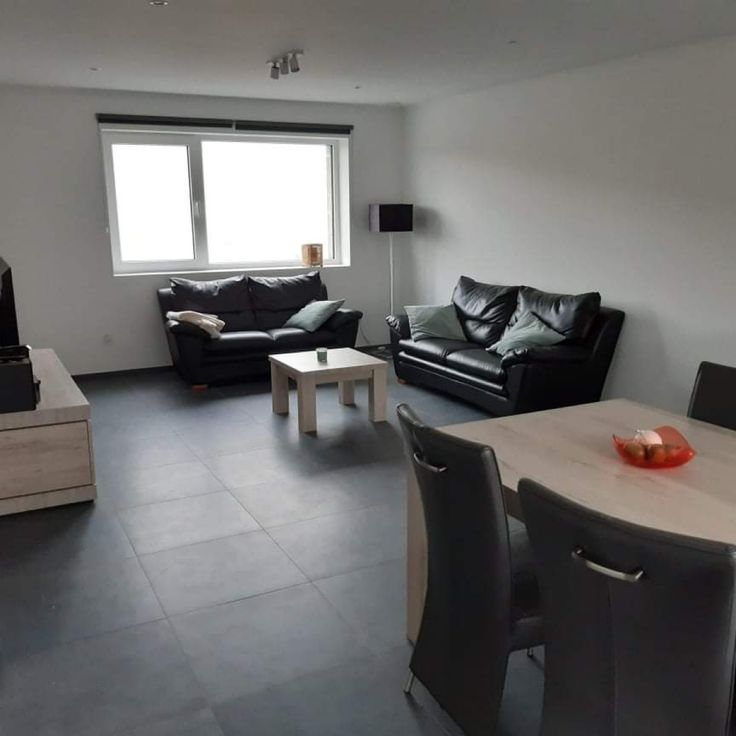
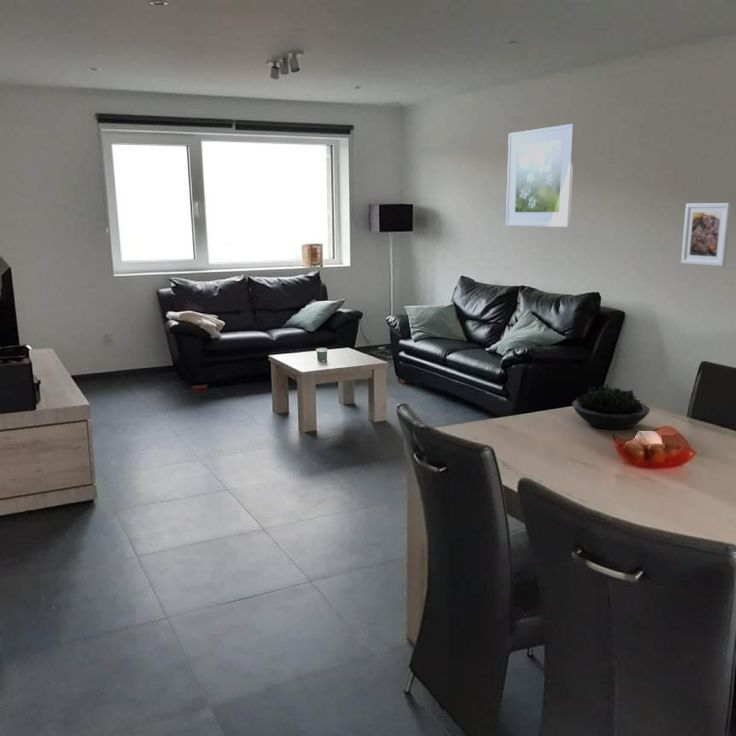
+ succulent plant [571,383,651,430]
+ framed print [505,123,576,228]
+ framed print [680,202,732,267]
